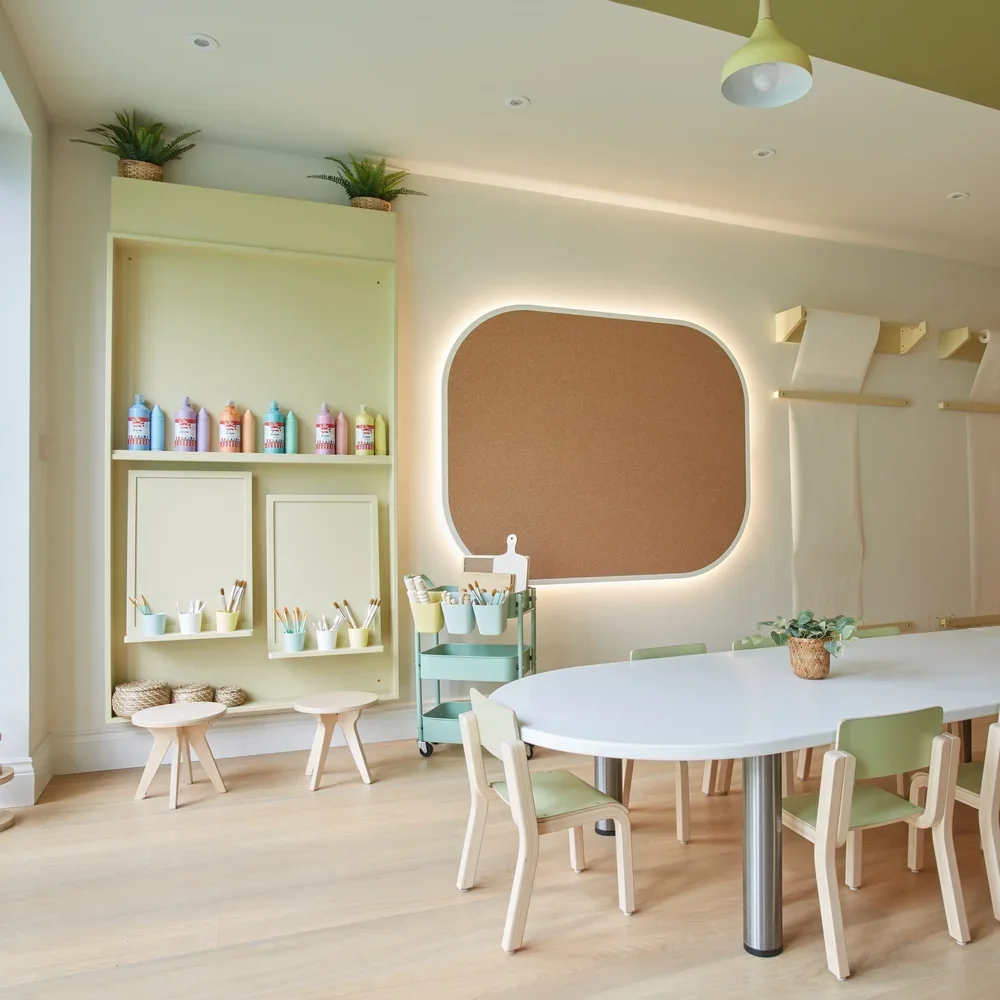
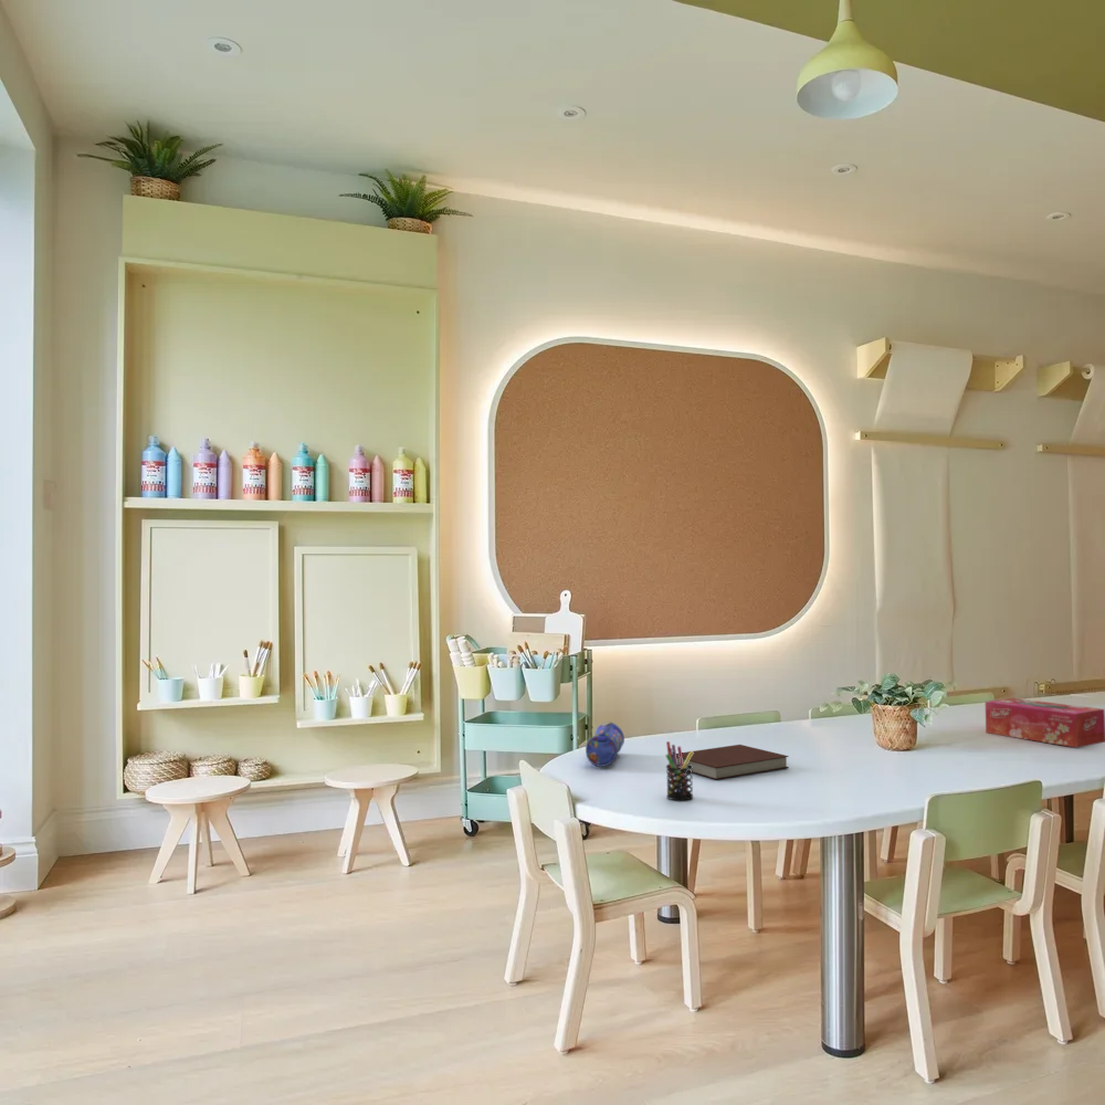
+ pen holder [665,740,694,801]
+ tissue box [985,697,1105,748]
+ pencil case [585,720,625,768]
+ notebook [676,744,790,781]
